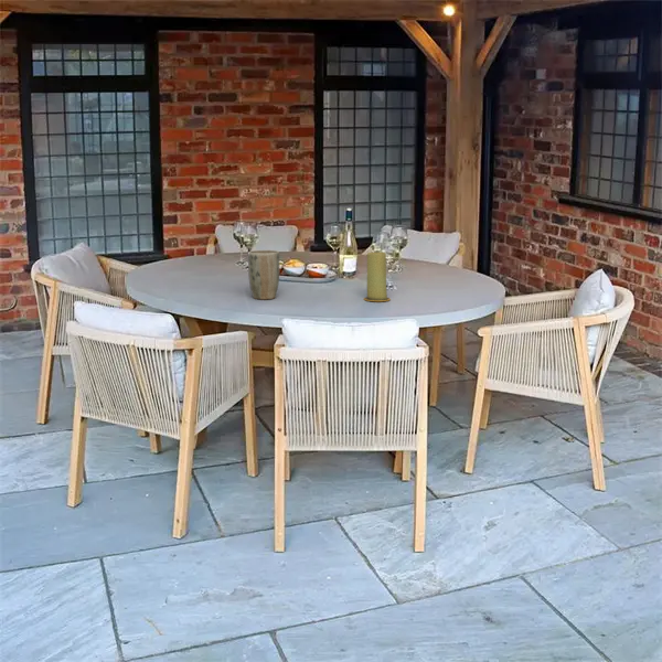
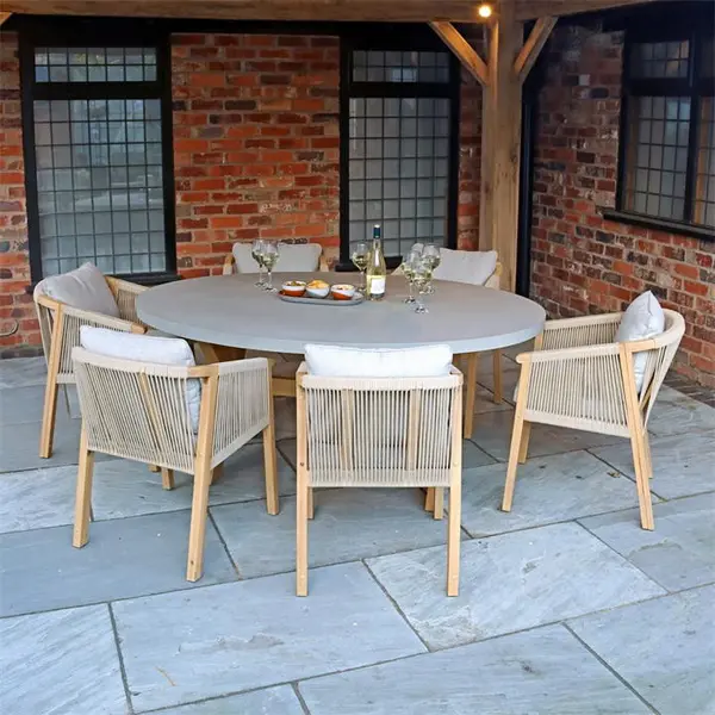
- candle [363,252,392,302]
- plant pot [247,249,281,300]
